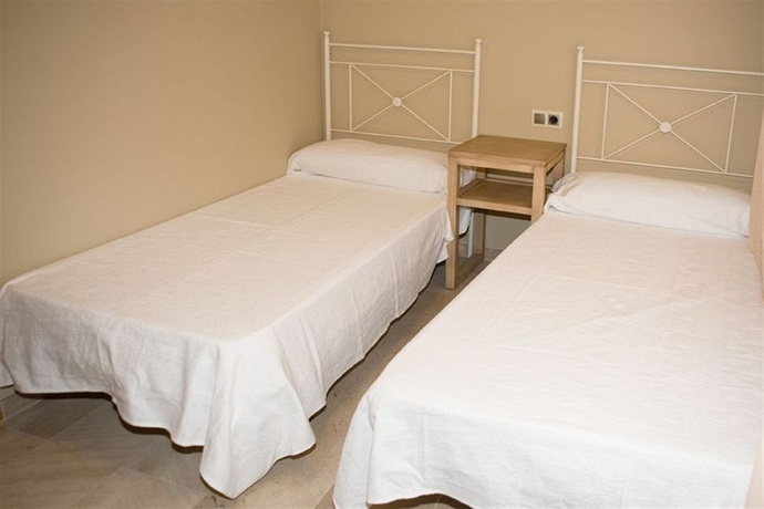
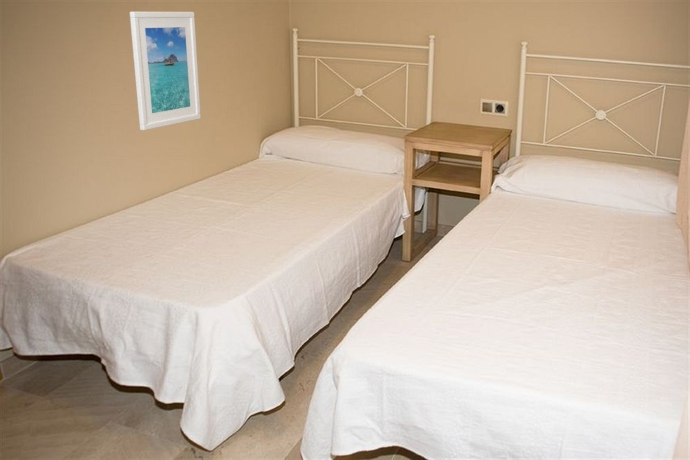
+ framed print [129,11,202,131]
